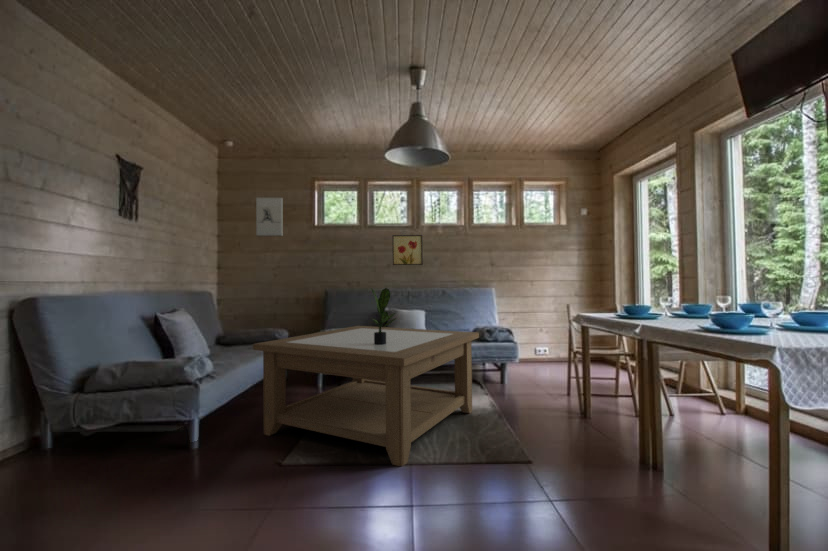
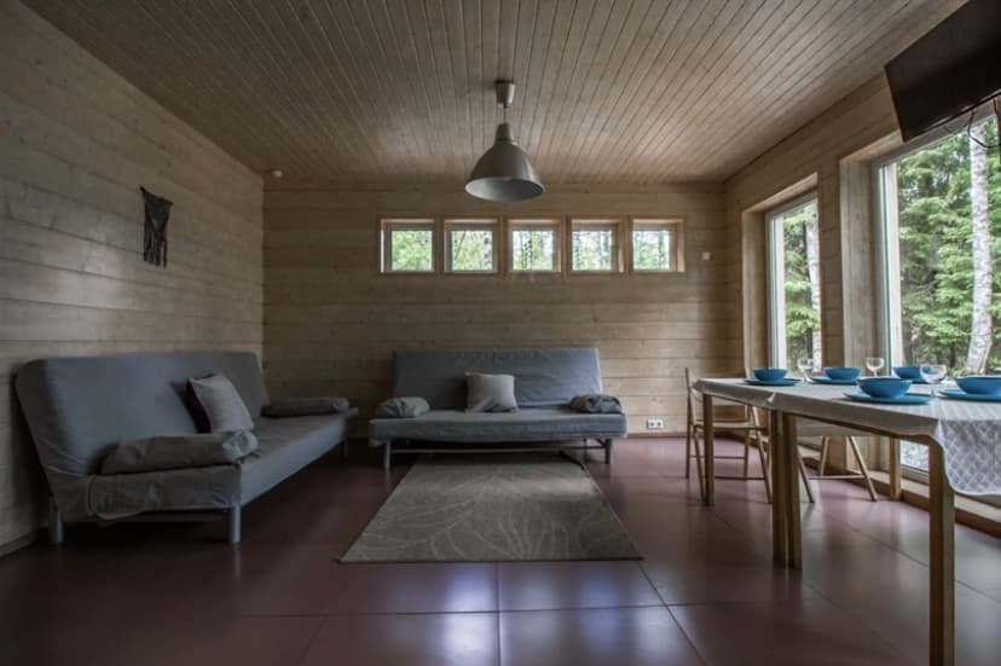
- coffee table [252,325,480,467]
- wall sculpture [255,196,284,237]
- potted plant [370,287,397,345]
- wall art [392,234,424,266]
